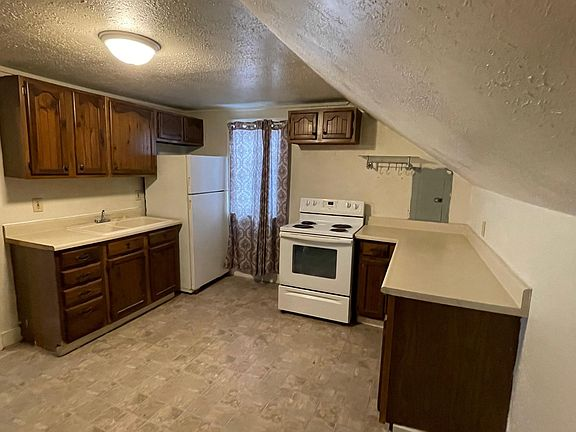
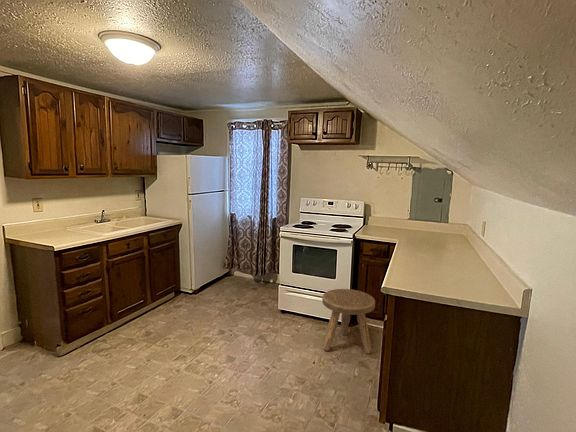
+ stool [321,288,376,355]
